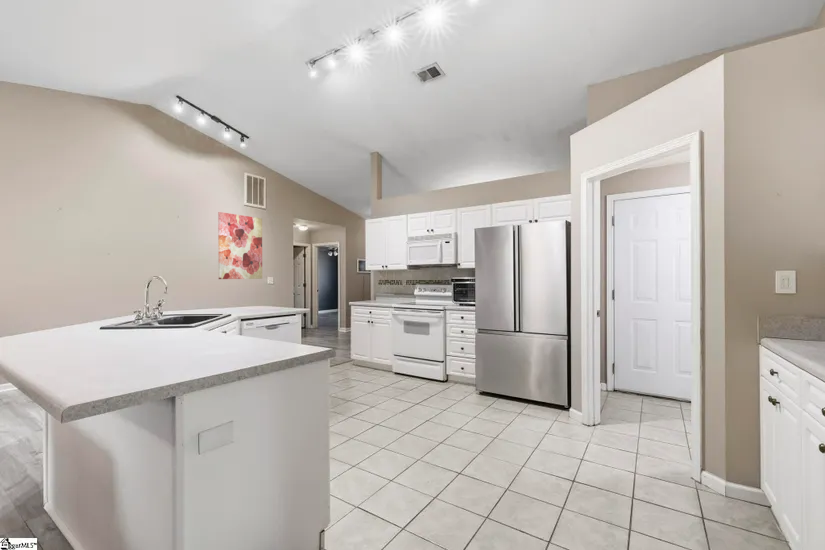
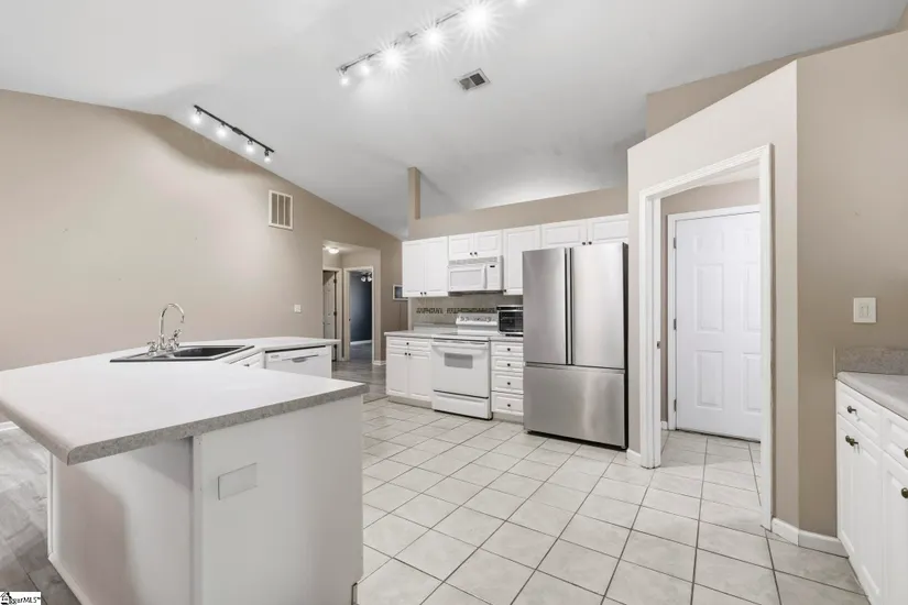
- wall art [217,211,263,280]
